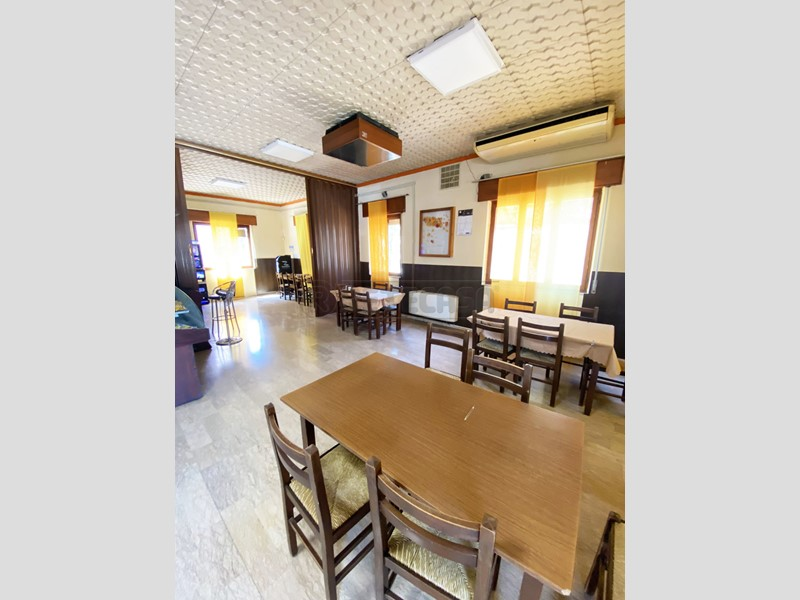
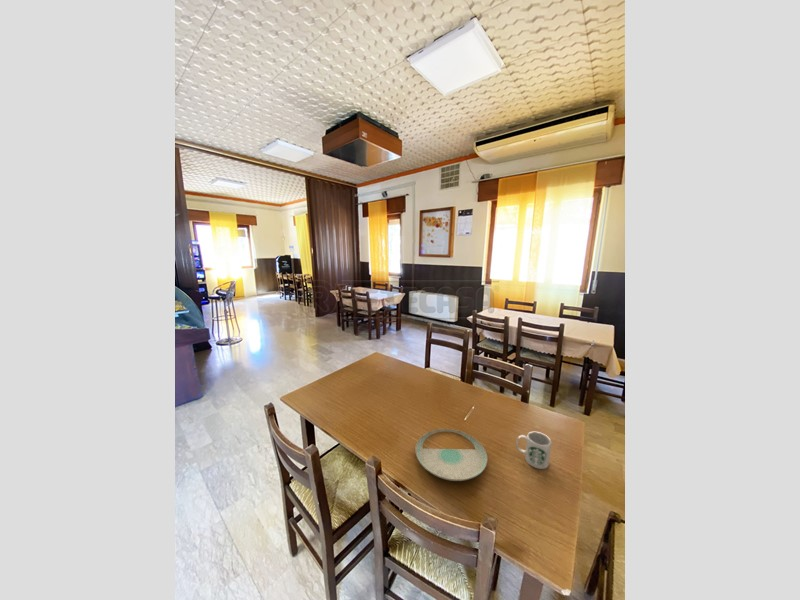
+ plate [414,428,489,482]
+ mug [515,431,552,470]
